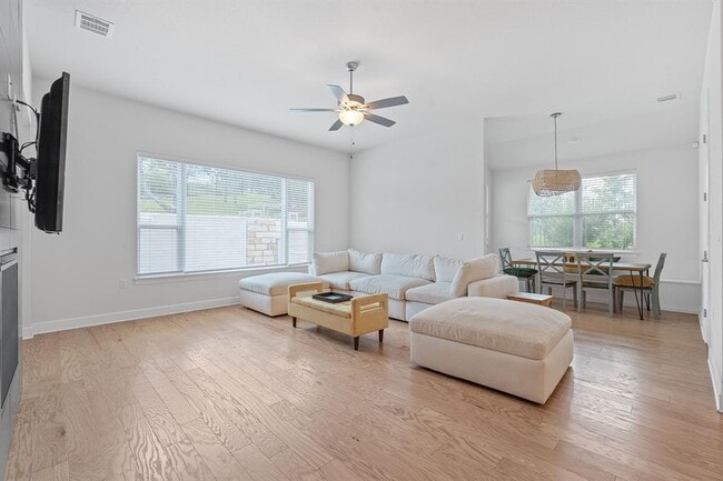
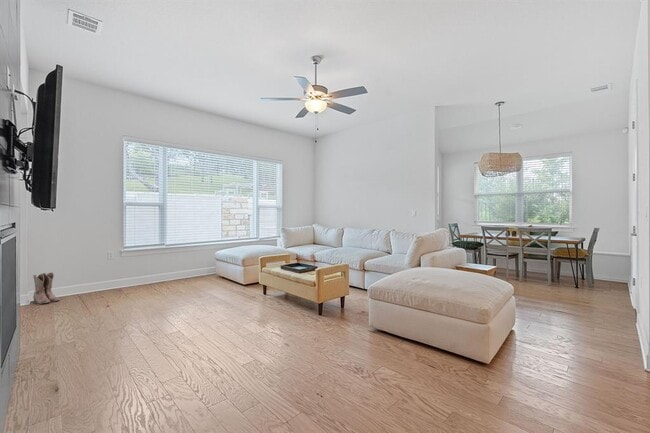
+ boots [32,271,60,305]
